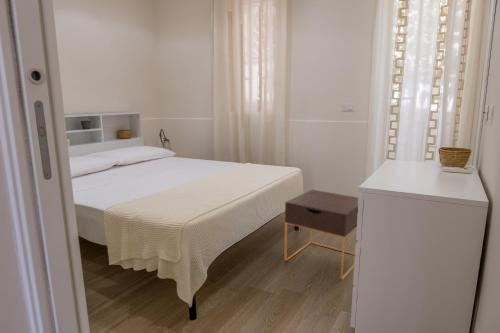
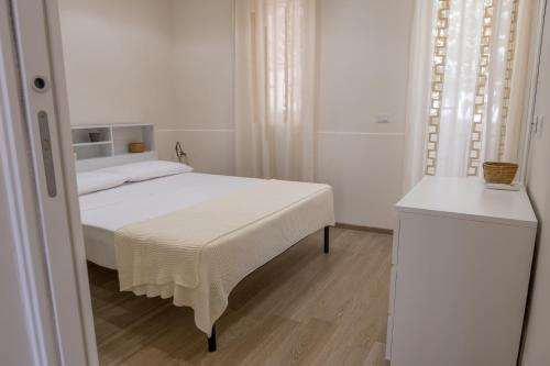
- nightstand [283,189,359,281]
